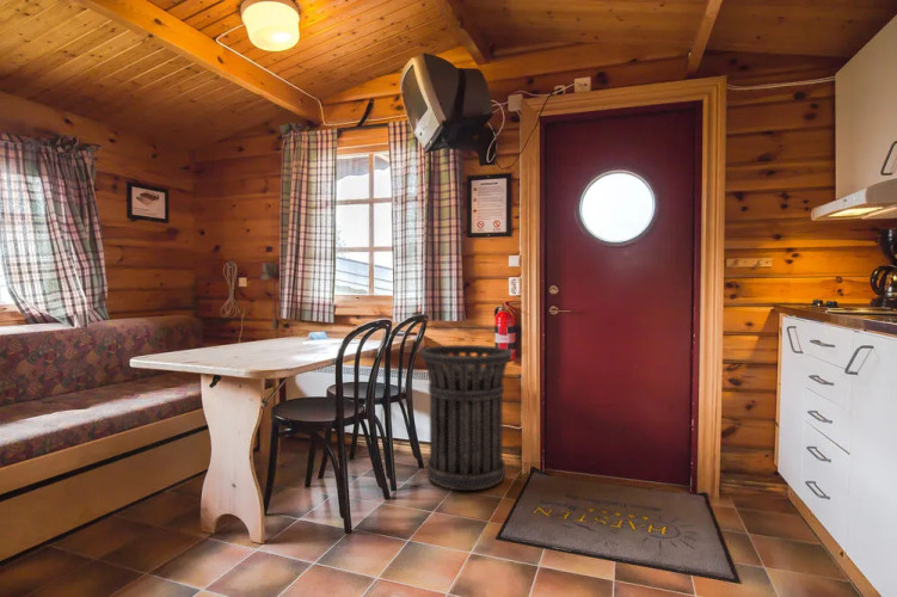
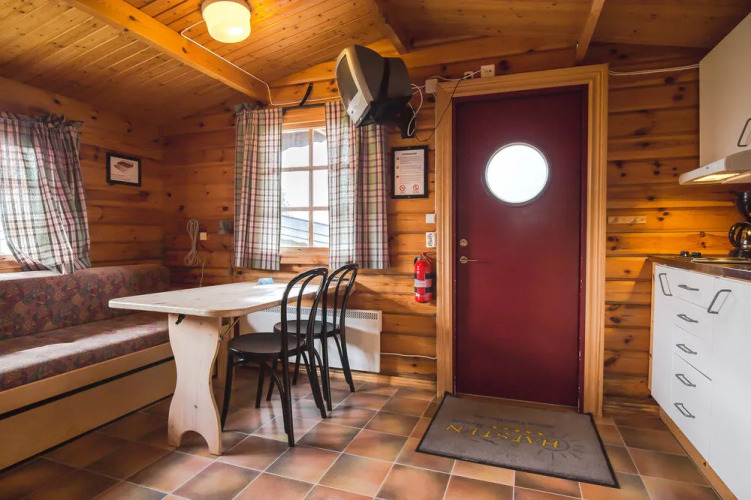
- trash can [418,344,514,492]
